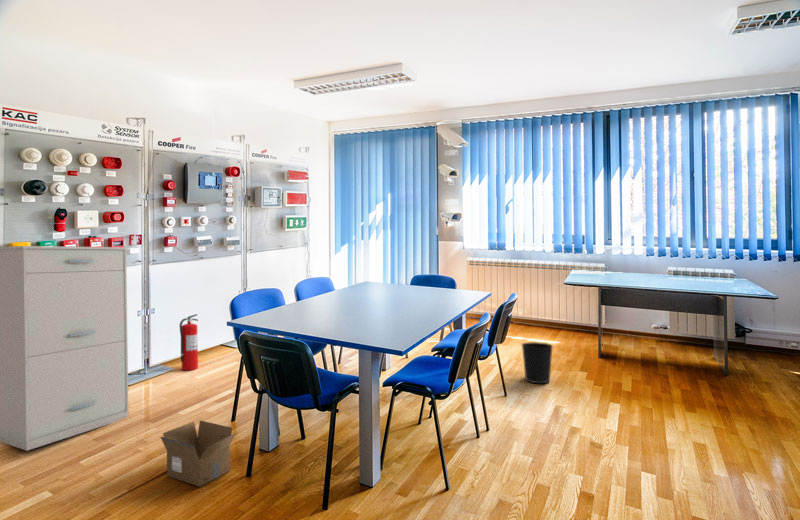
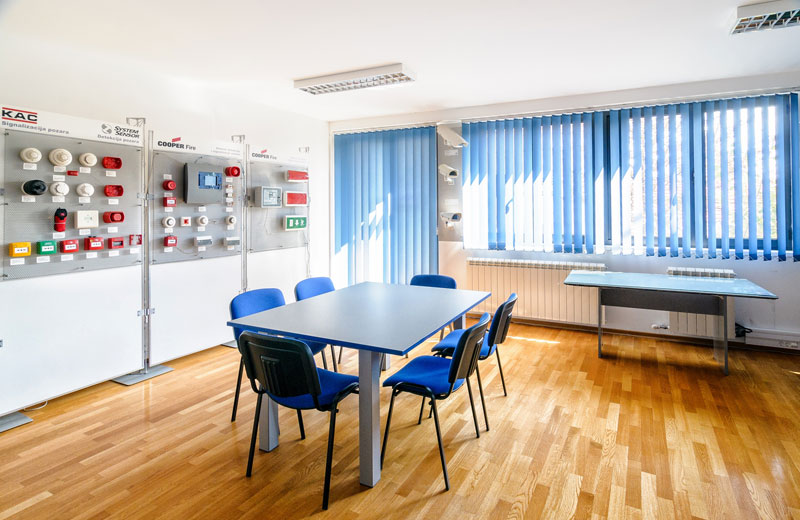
- cardboard box [160,419,238,487]
- filing cabinet [0,245,130,452]
- fire extinguisher [179,313,199,371]
- wastebasket [521,341,554,384]
